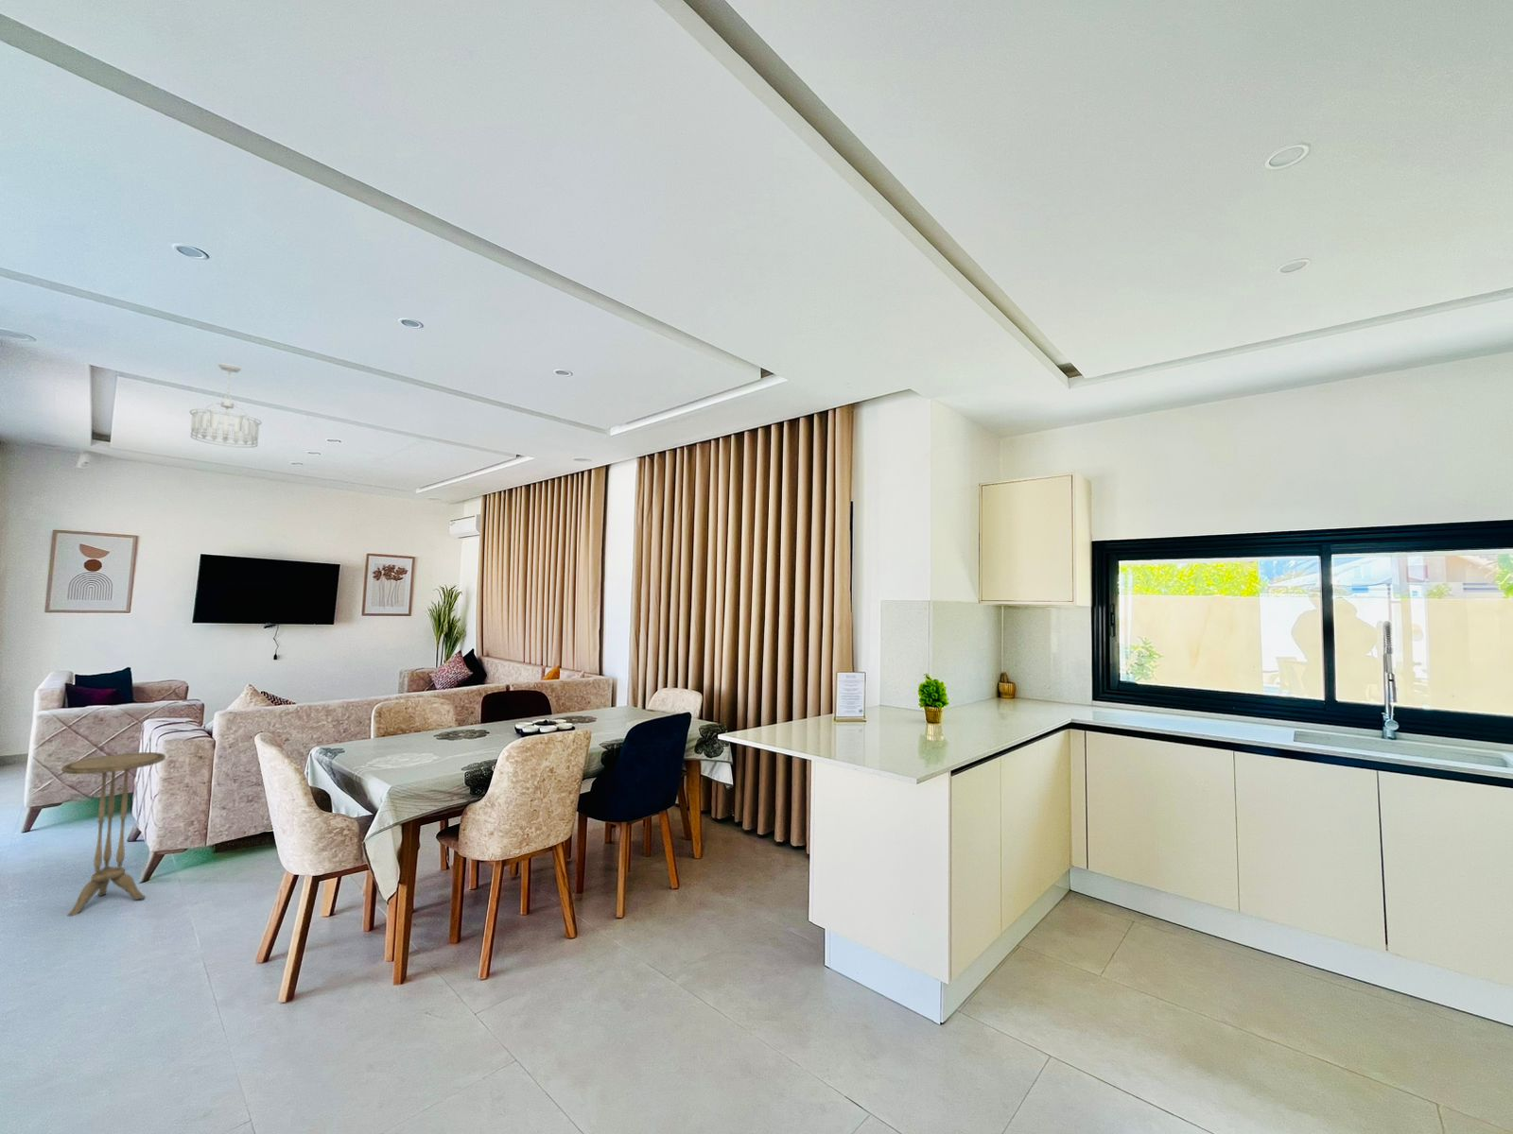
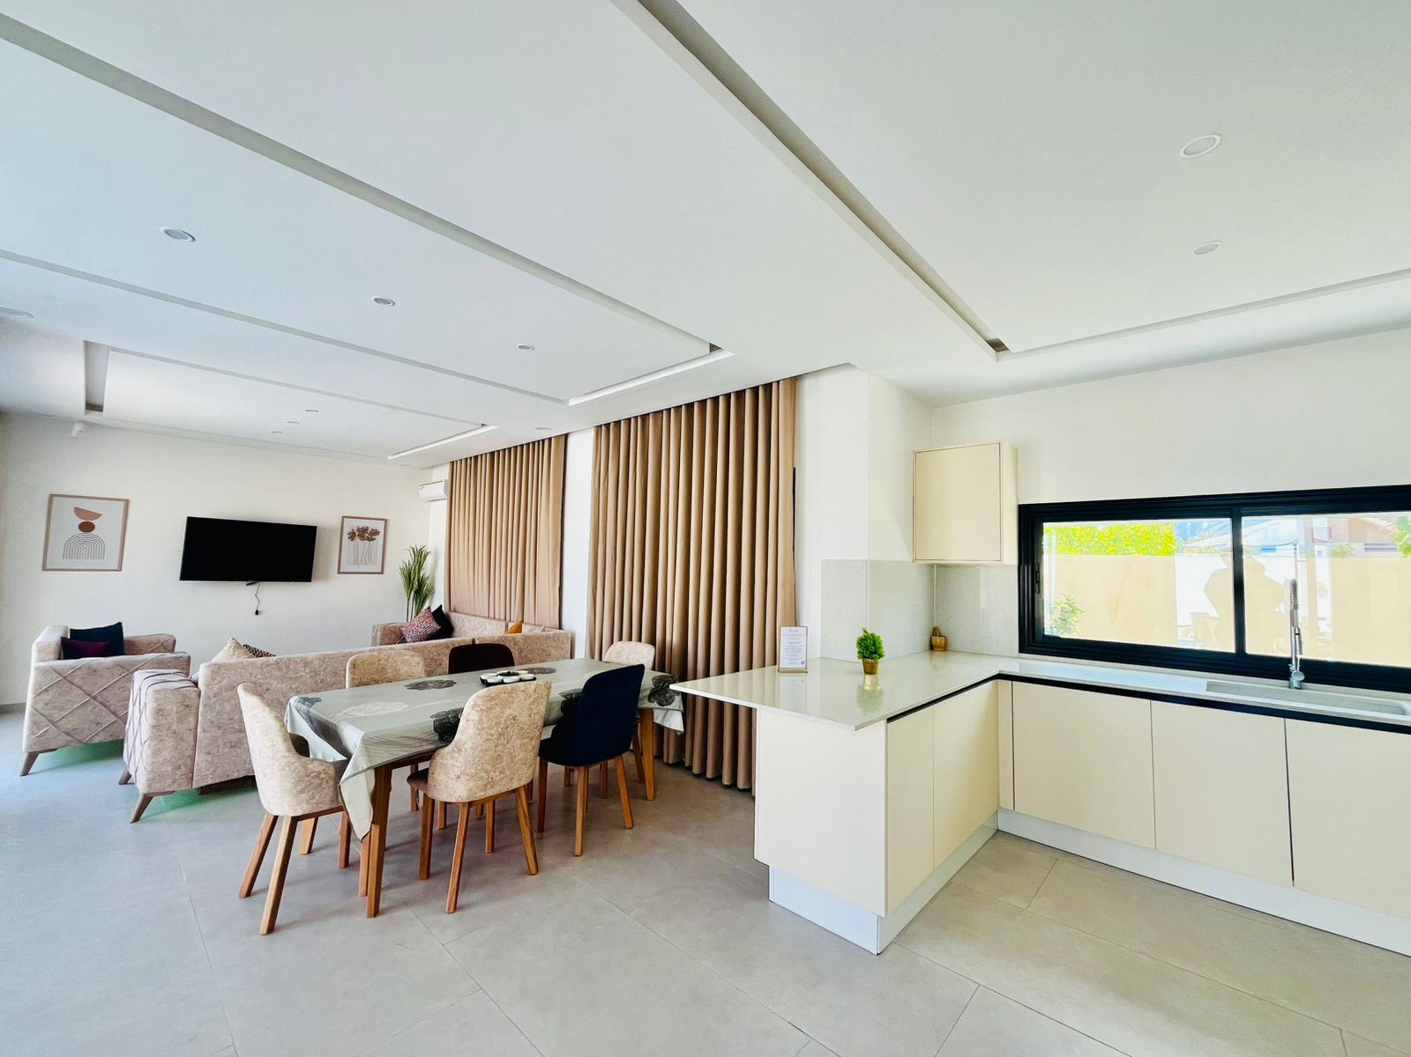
- side table [61,752,167,917]
- ceiling light fixture [188,363,263,449]
